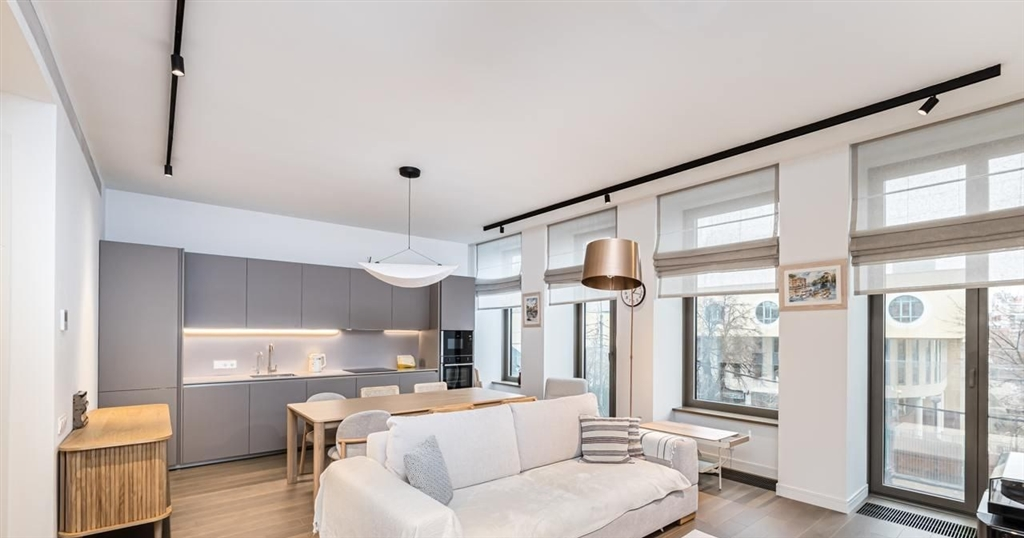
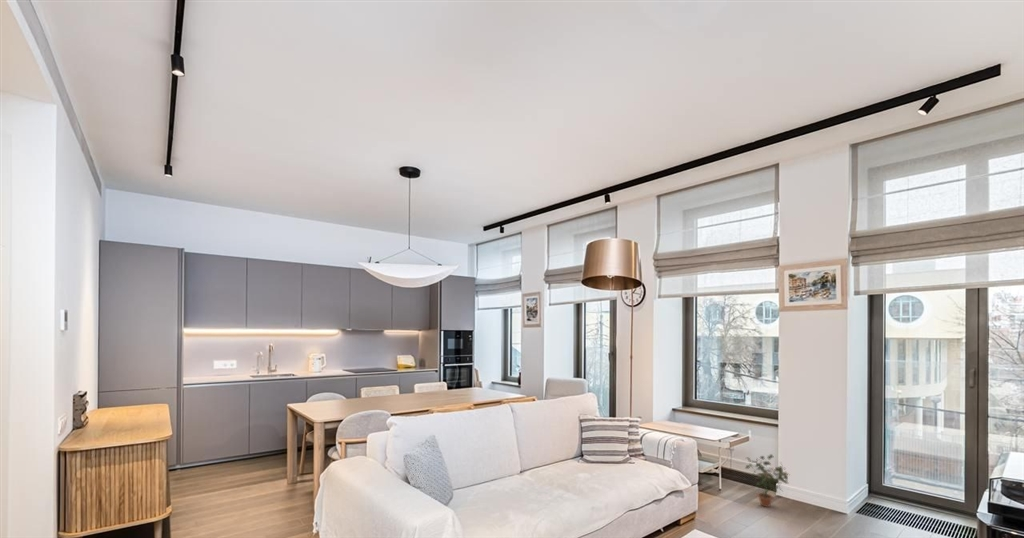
+ potted plant [744,453,792,508]
